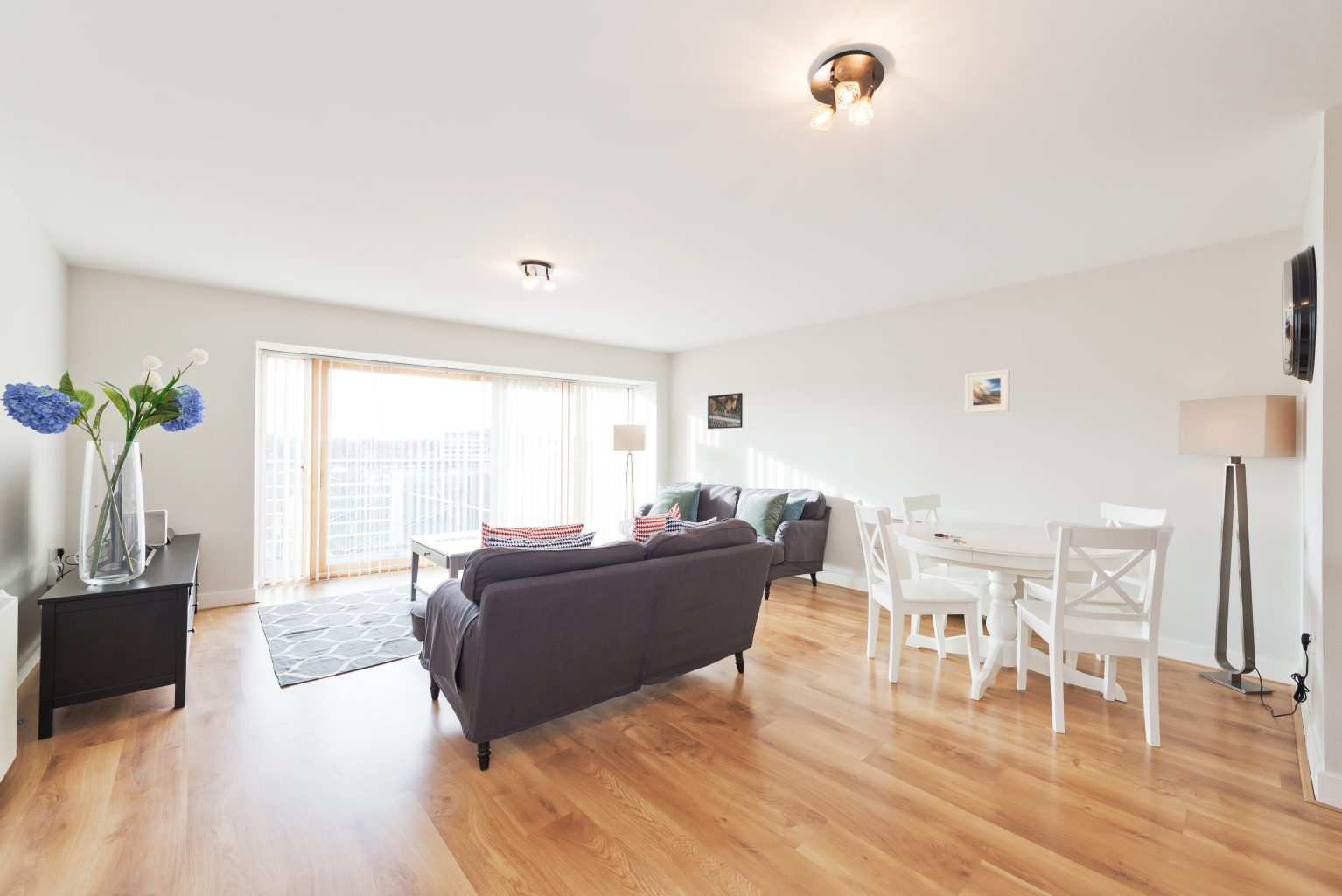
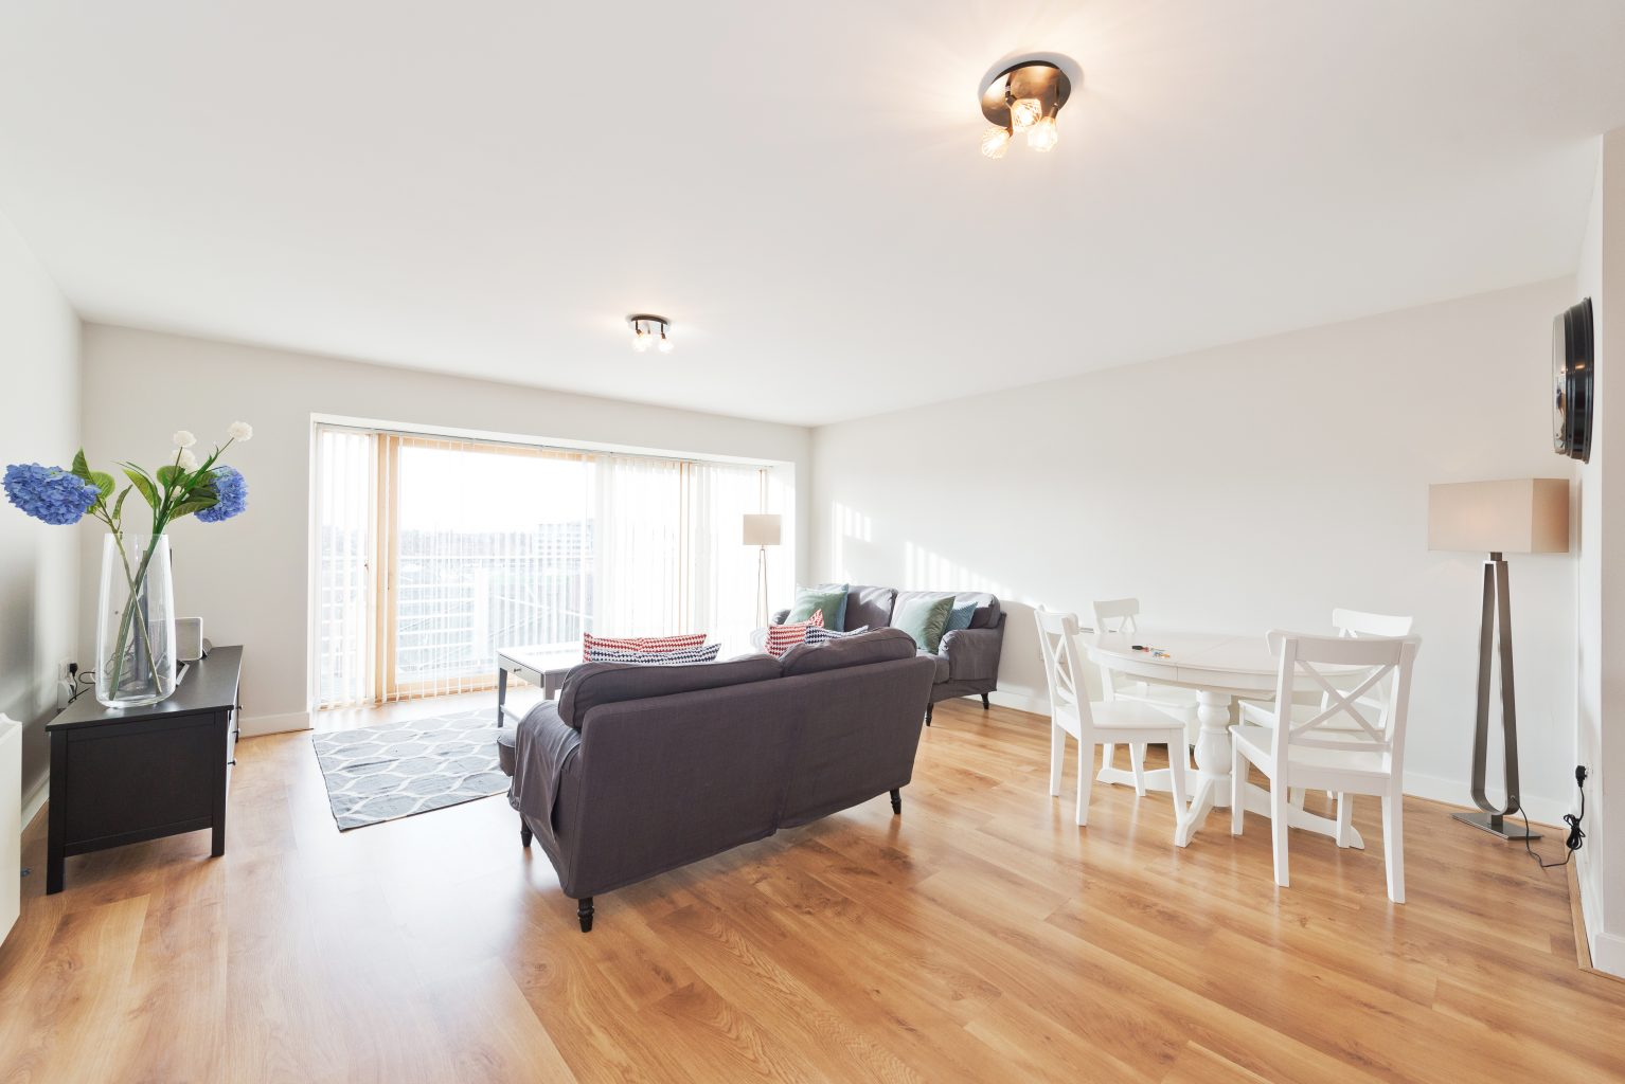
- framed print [965,369,1010,414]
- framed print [707,392,744,430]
